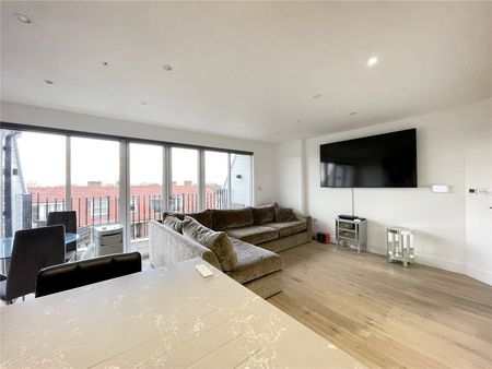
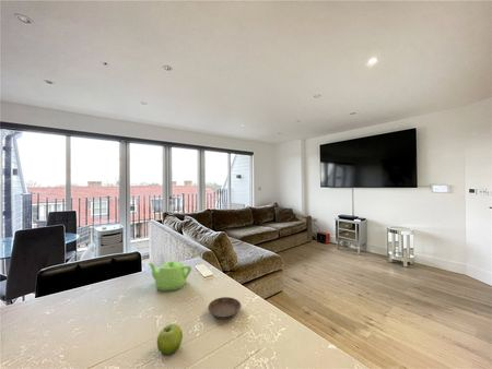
+ saucer [207,296,242,320]
+ fruit [156,323,184,356]
+ teapot [147,260,192,291]
